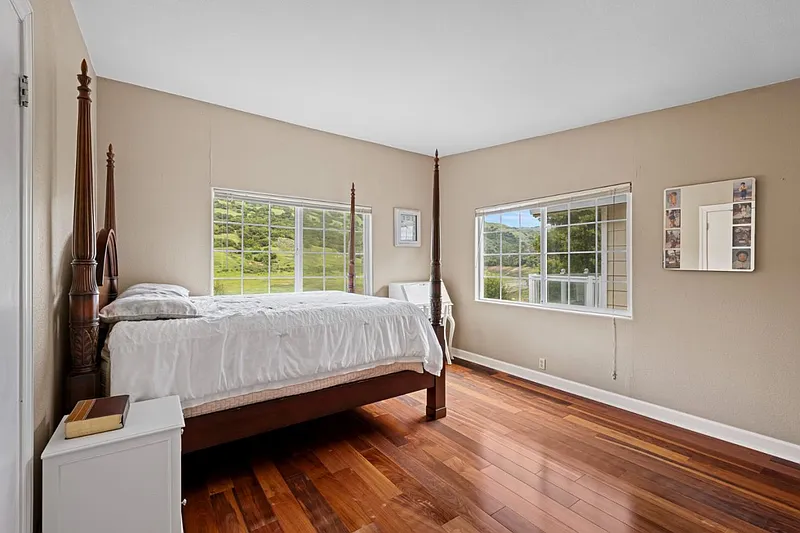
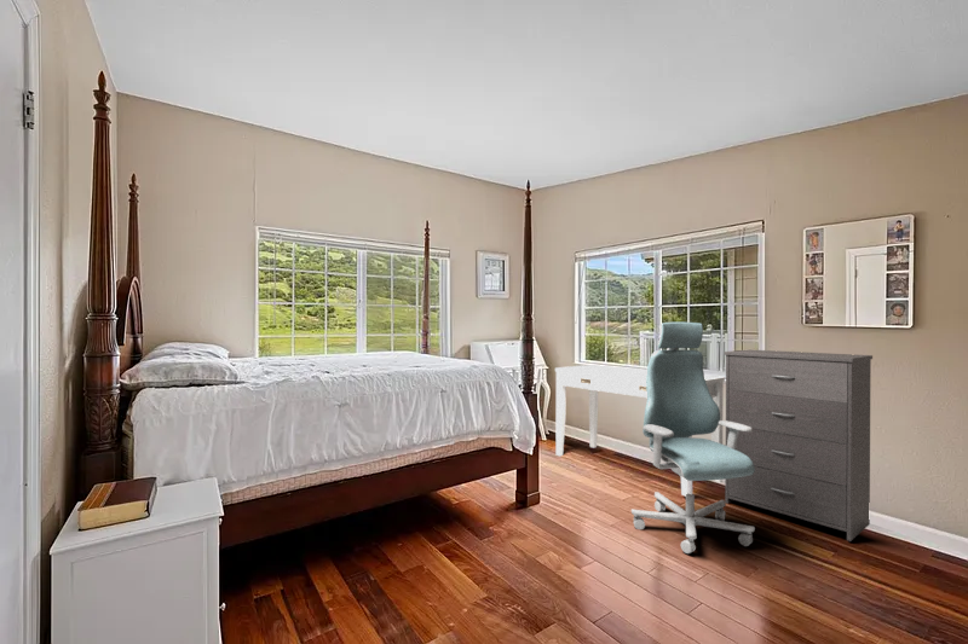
+ dresser [724,348,874,543]
+ office chair [630,321,756,555]
+ desk [554,364,726,497]
